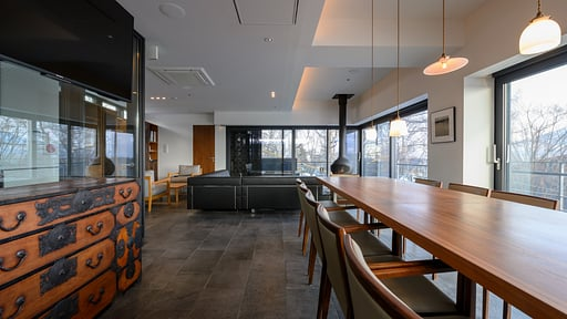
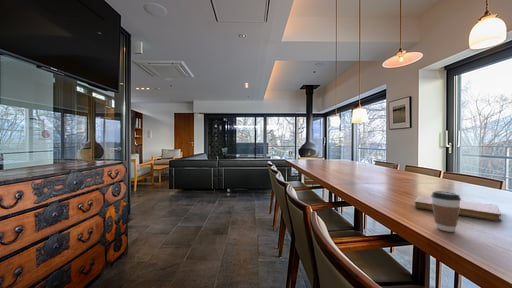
+ notebook [414,194,503,222]
+ coffee cup [430,190,462,233]
